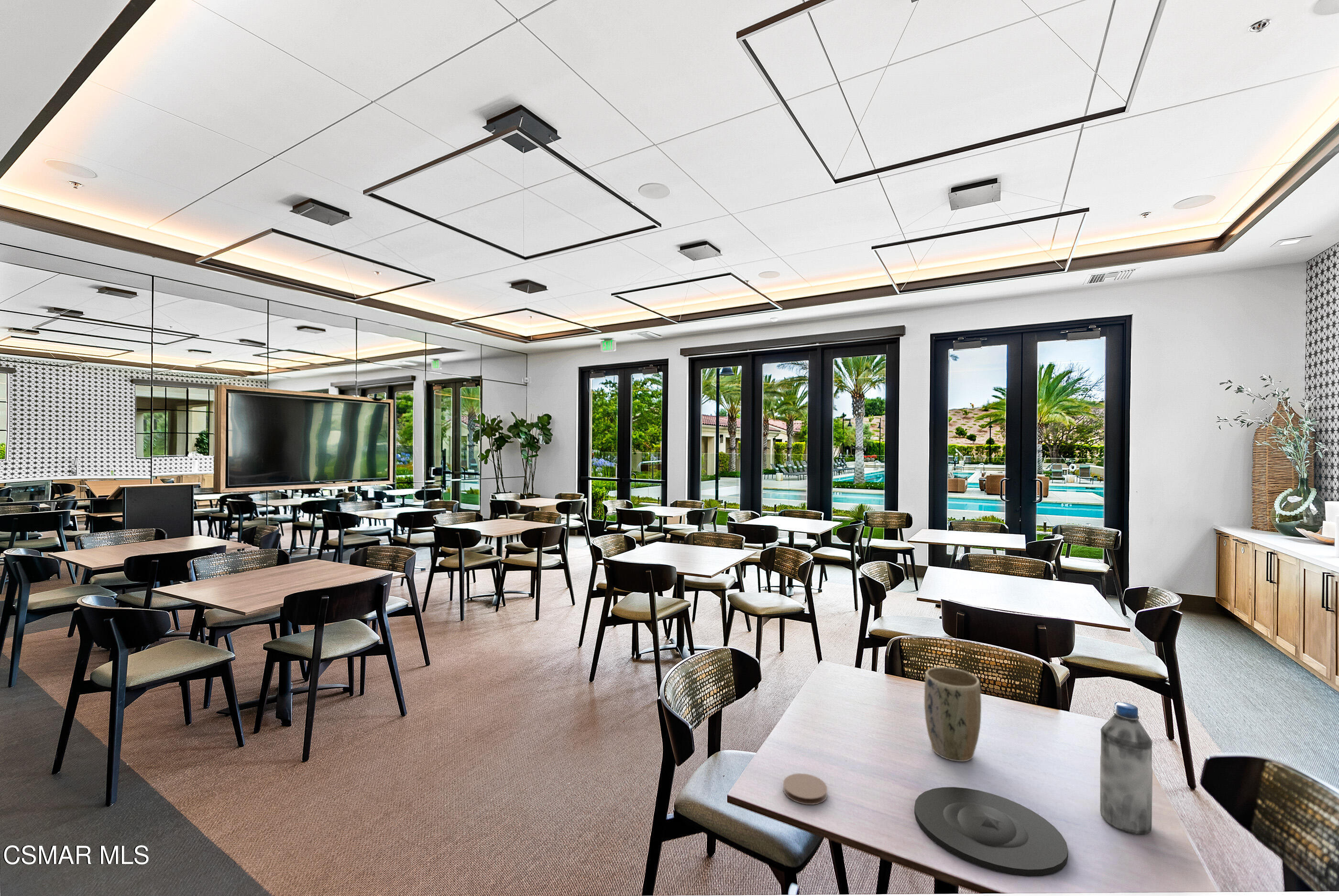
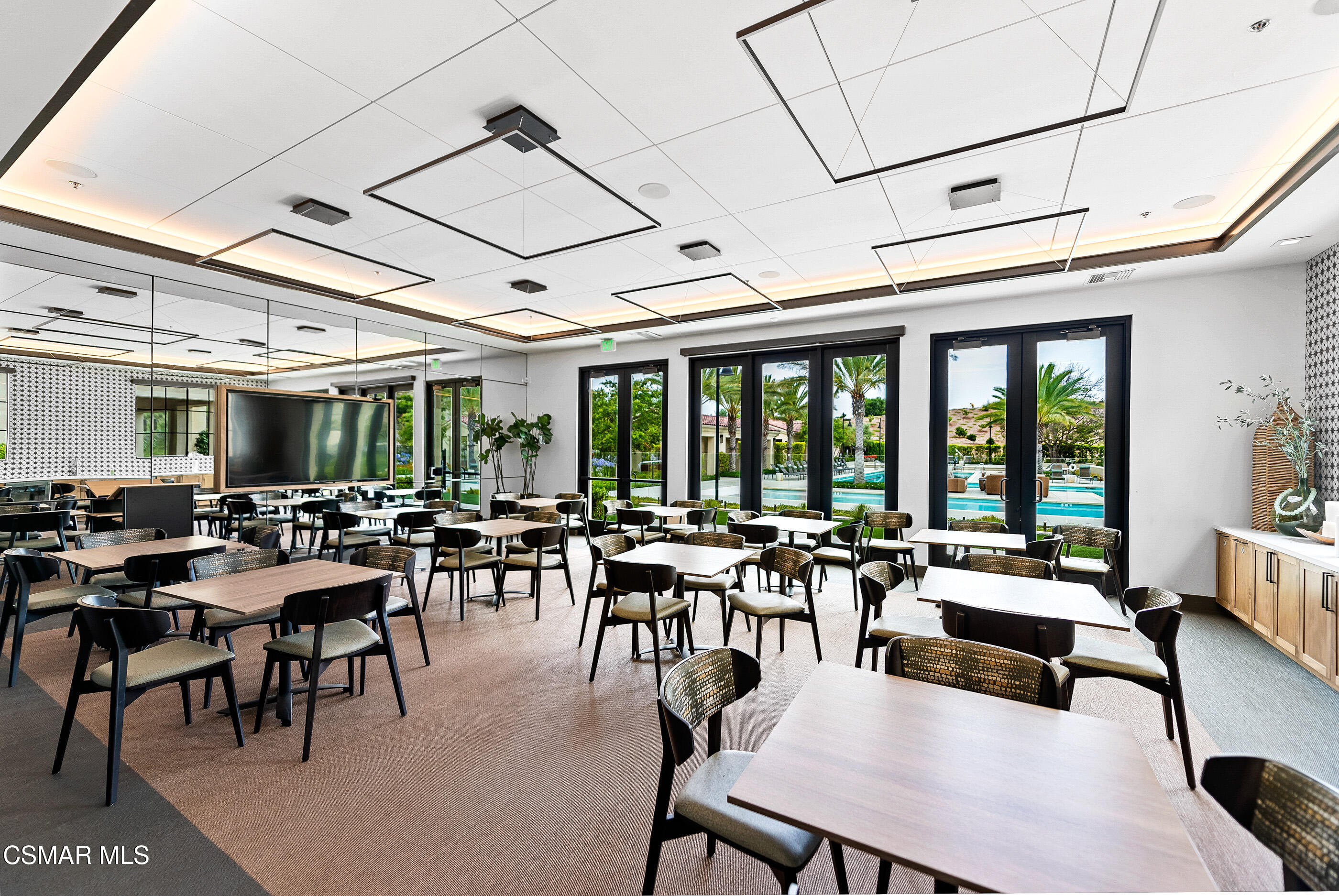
- water bottle [1099,701,1153,835]
- plant pot [924,667,982,762]
- plate [914,787,1069,877]
- coaster [783,773,828,805]
